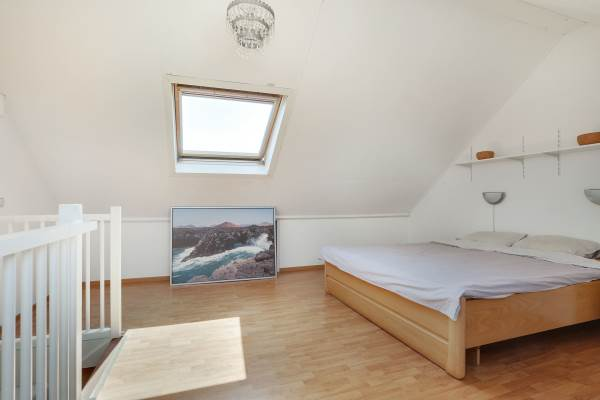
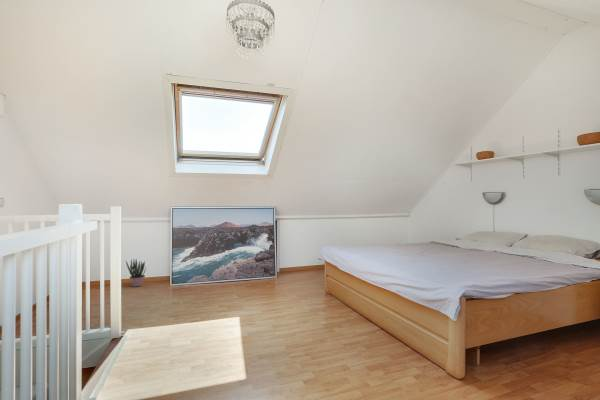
+ potted plant [125,258,147,288]
